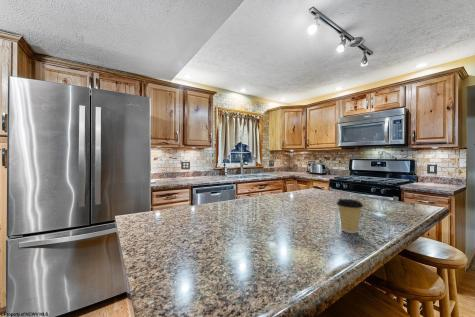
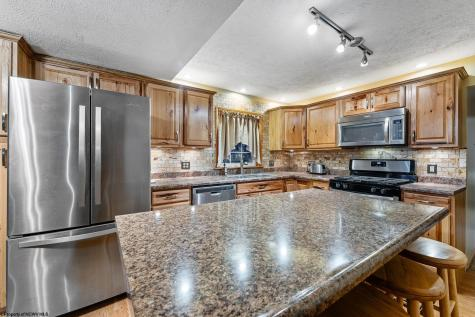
- coffee cup [336,198,364,234]
